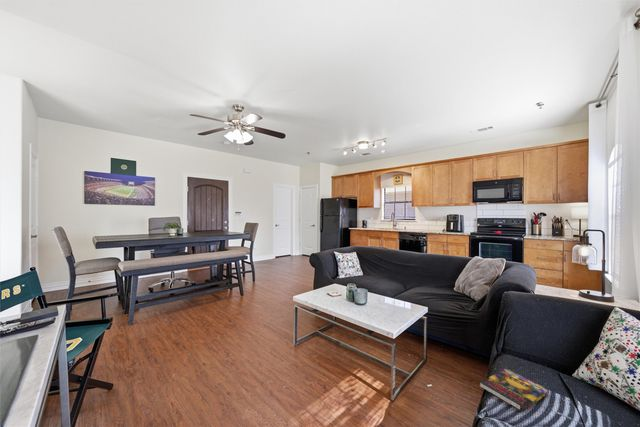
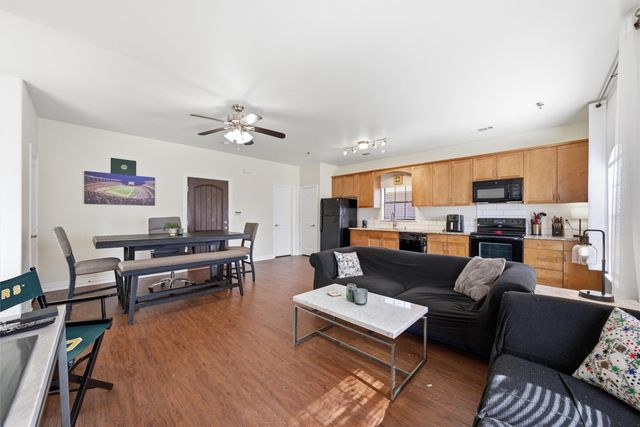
- book [479,368,550,412]
